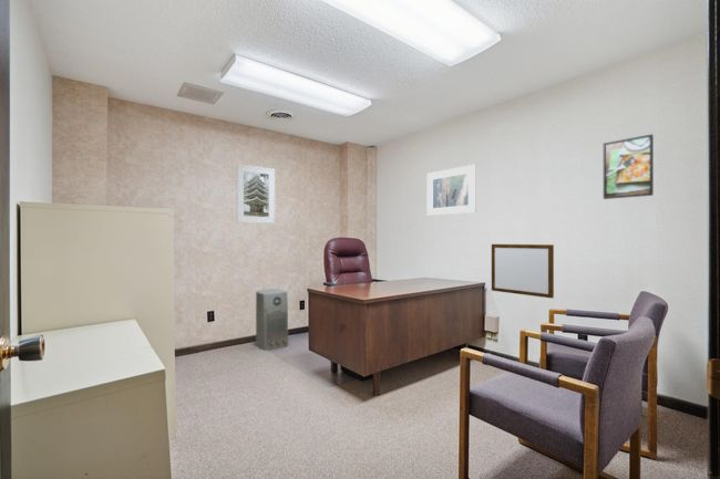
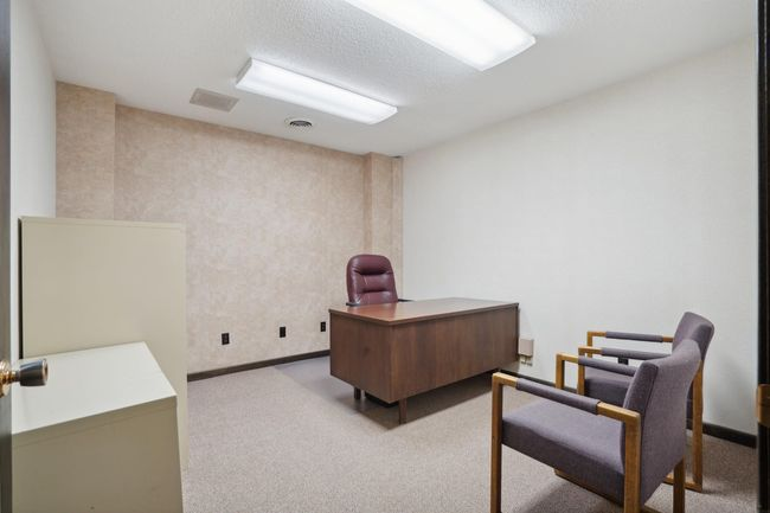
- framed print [426,164,477,217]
- air purifier [255,288,289,352]
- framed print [603,133,655,200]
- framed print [236,163,276,225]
- writing board [491,243,555,299]
